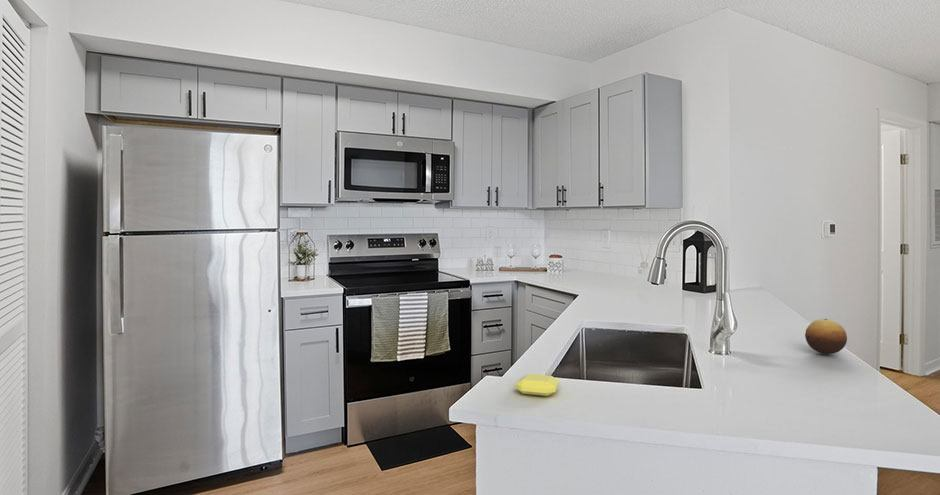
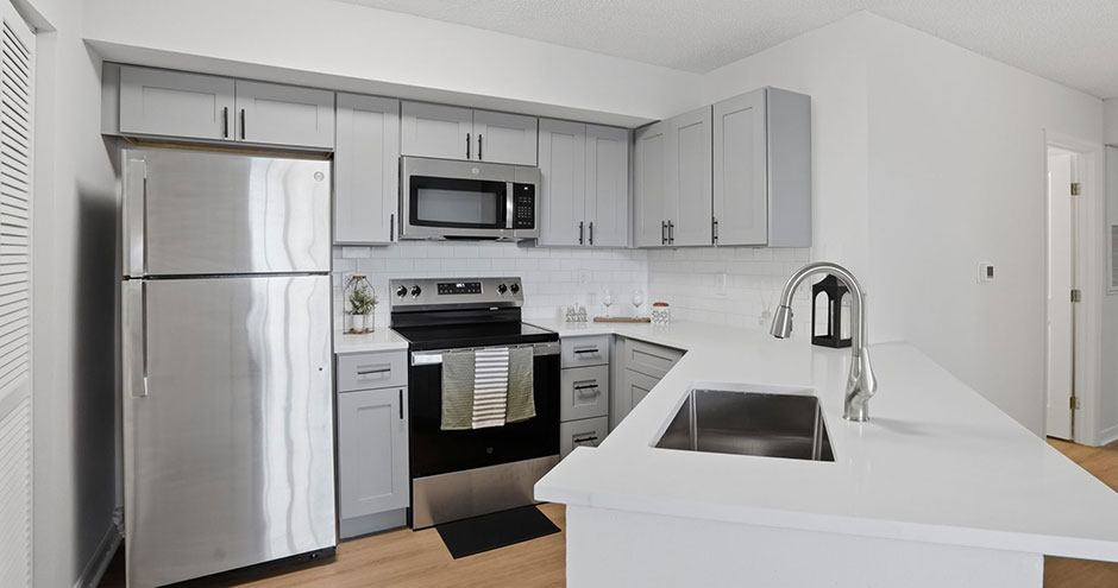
- soap bar [514,373,560,397]
- fruit [804,318,848,355]
